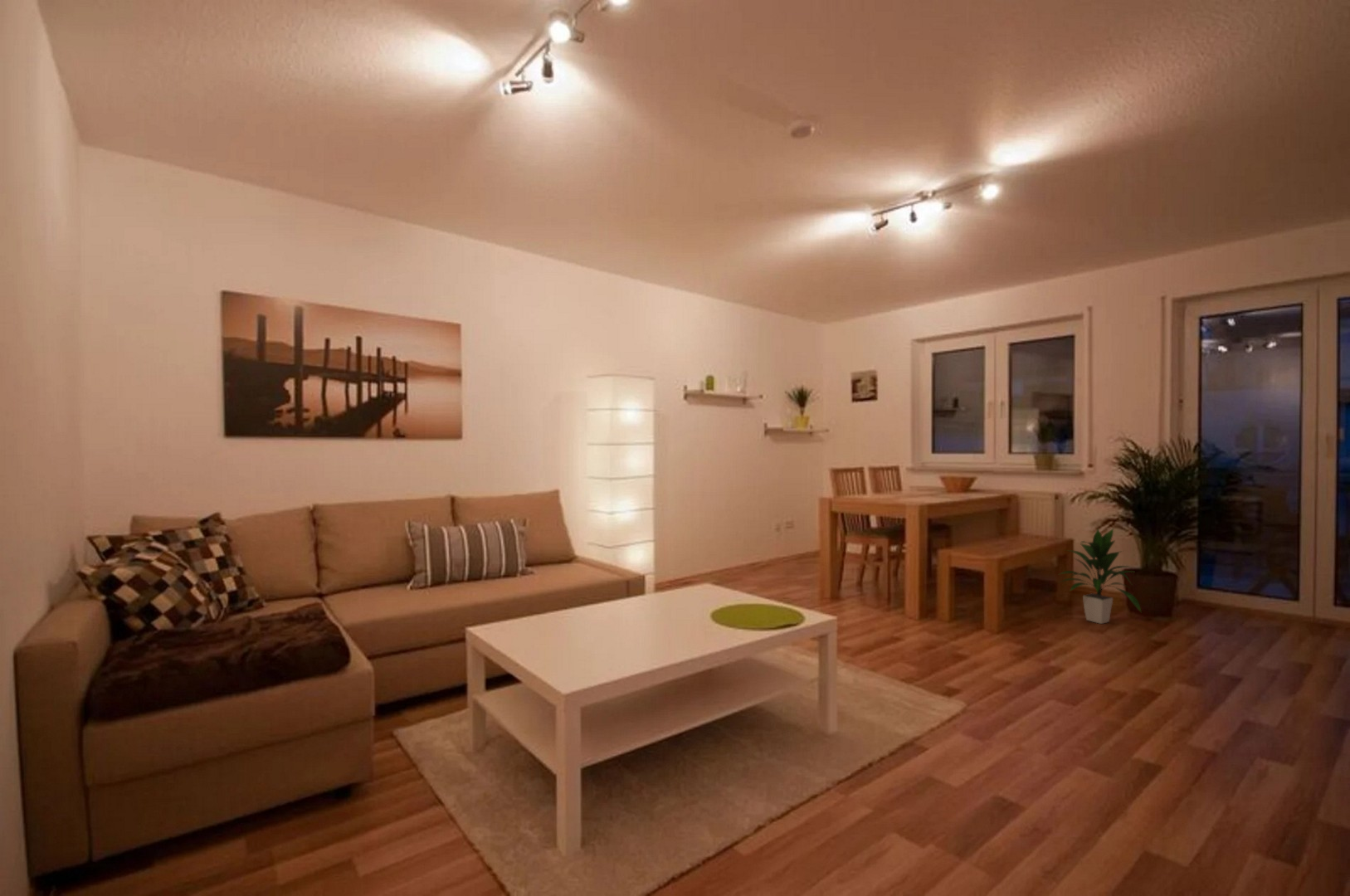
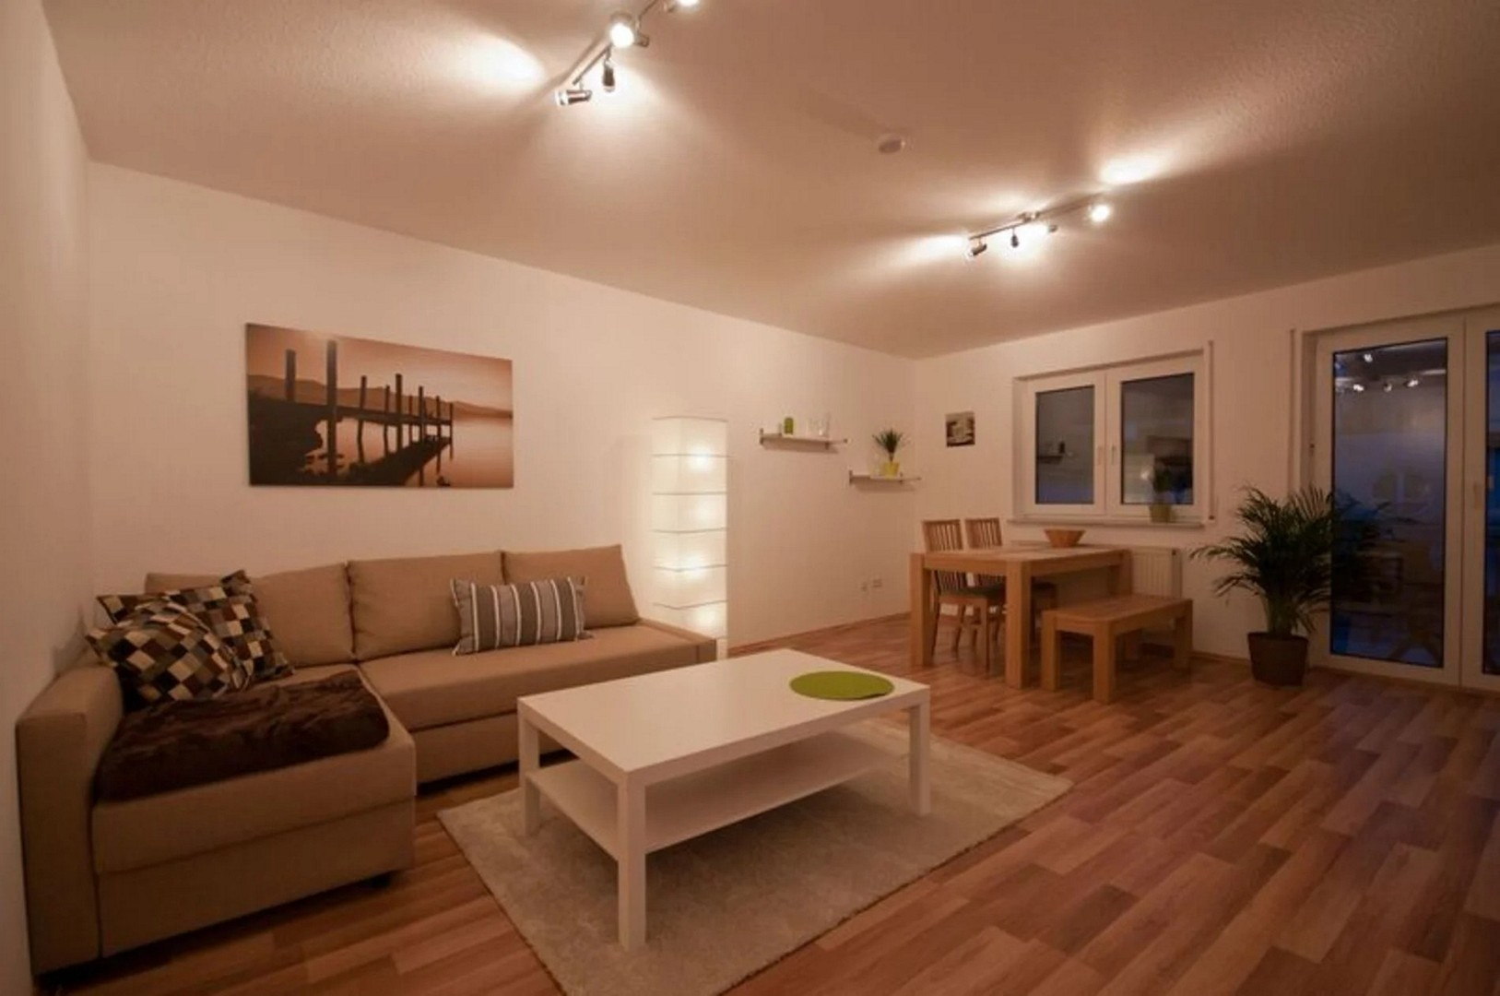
- indoor plant [1059,528,1143,625]
